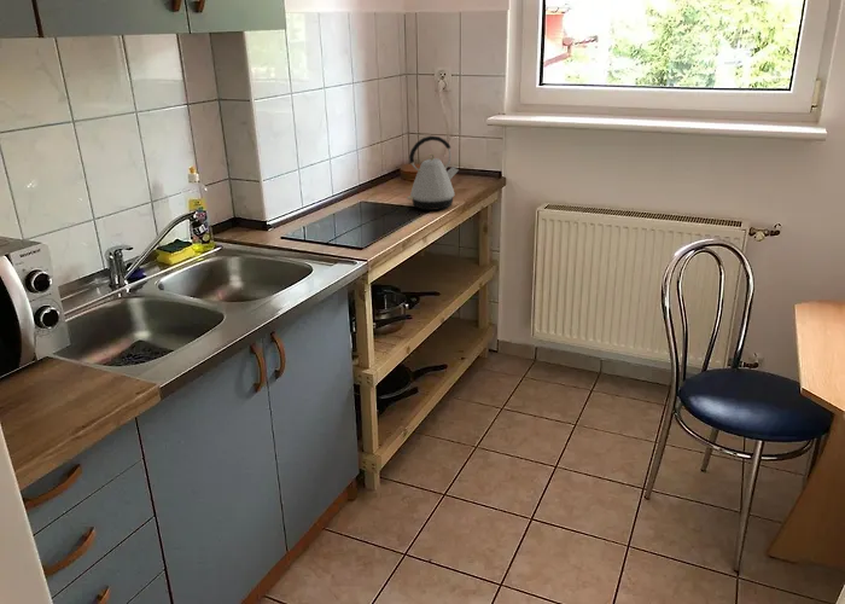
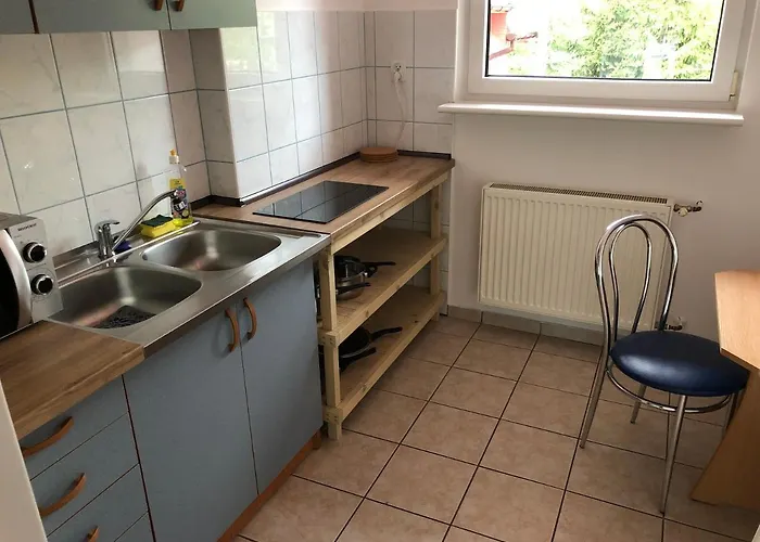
- kettle [406,135,460,211]
